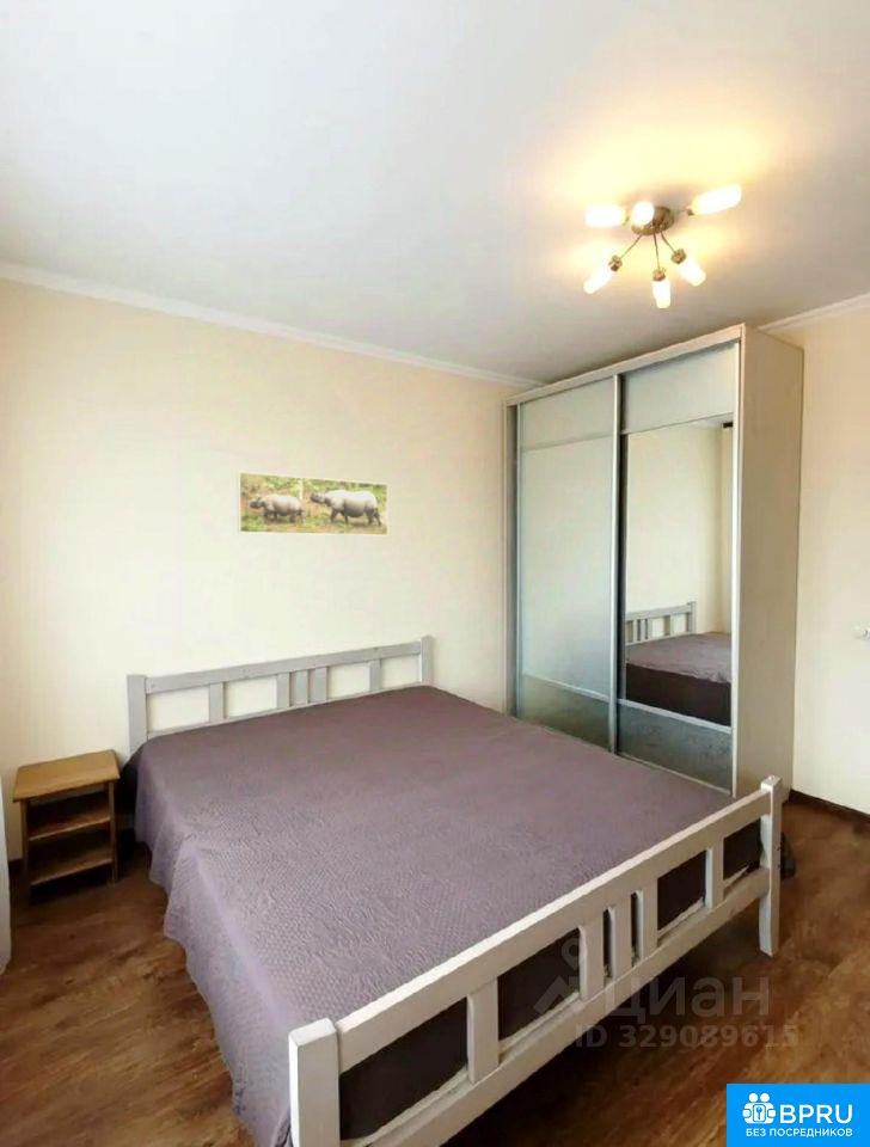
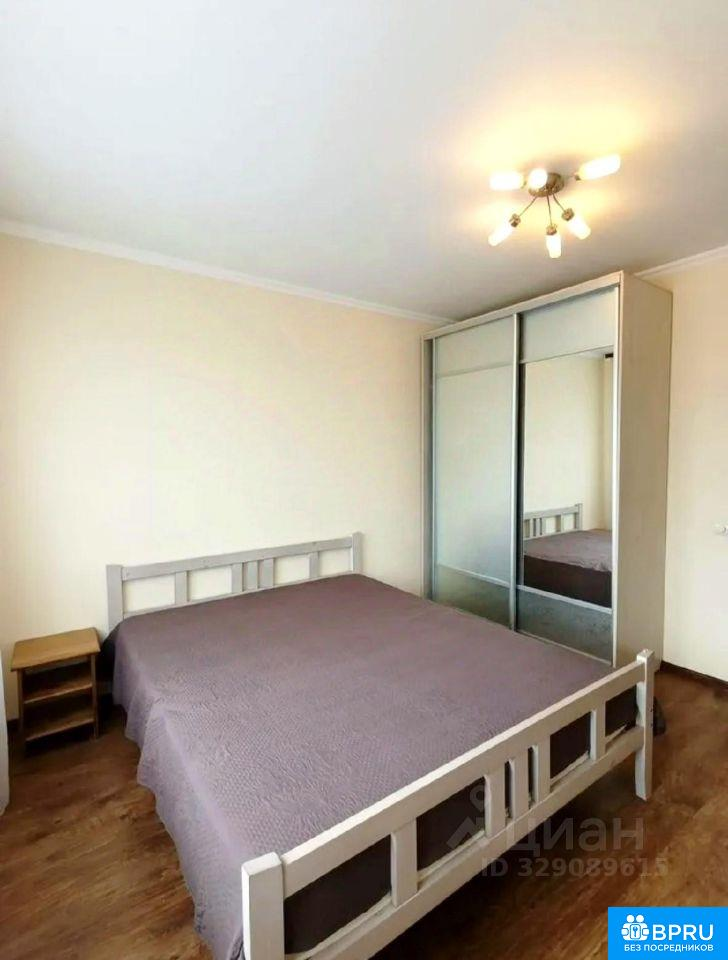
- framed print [235,471,390,536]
